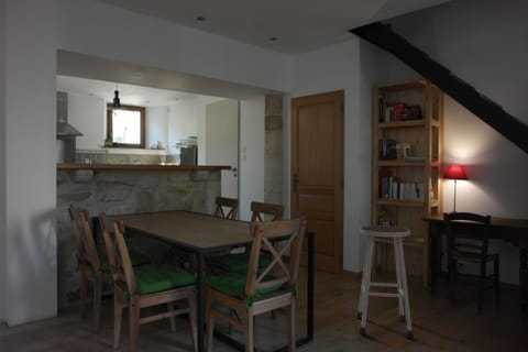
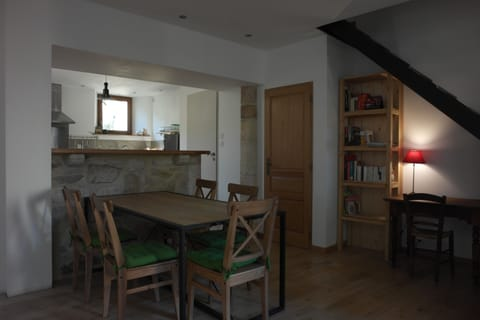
- stool [355,224,416,339]
